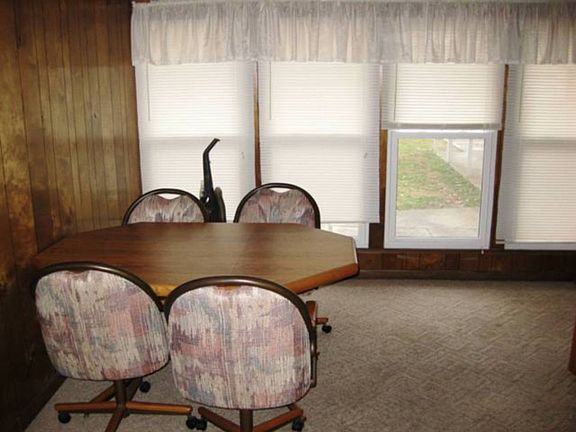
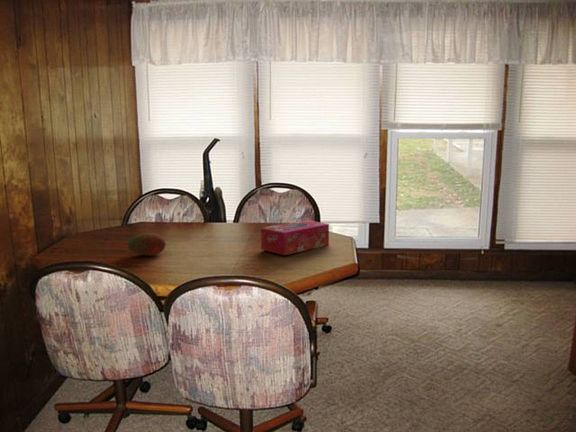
+ tissue box [260,219,330,256]
+ fruit [126,232,167,257]
